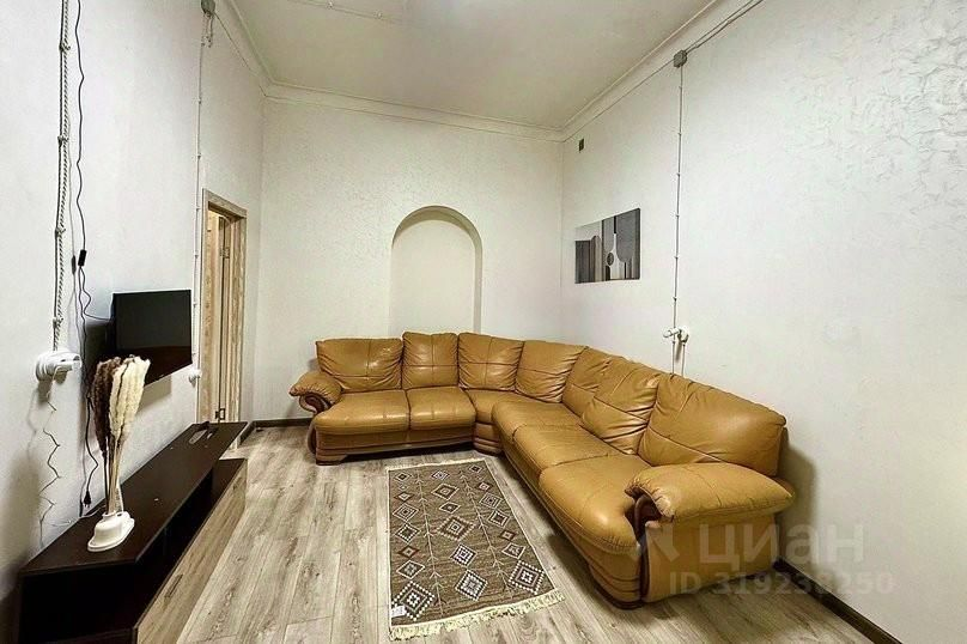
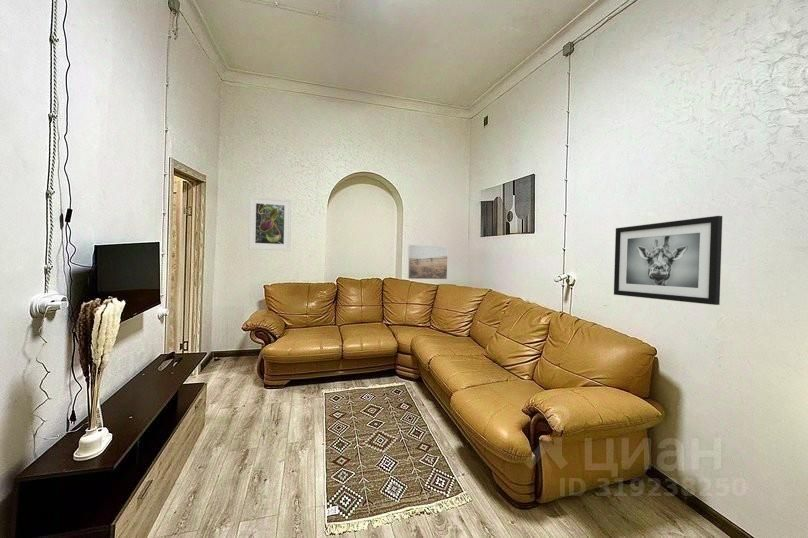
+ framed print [247,196,292,252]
+ wall art [613,215,723,306]
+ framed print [407,244,449,280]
